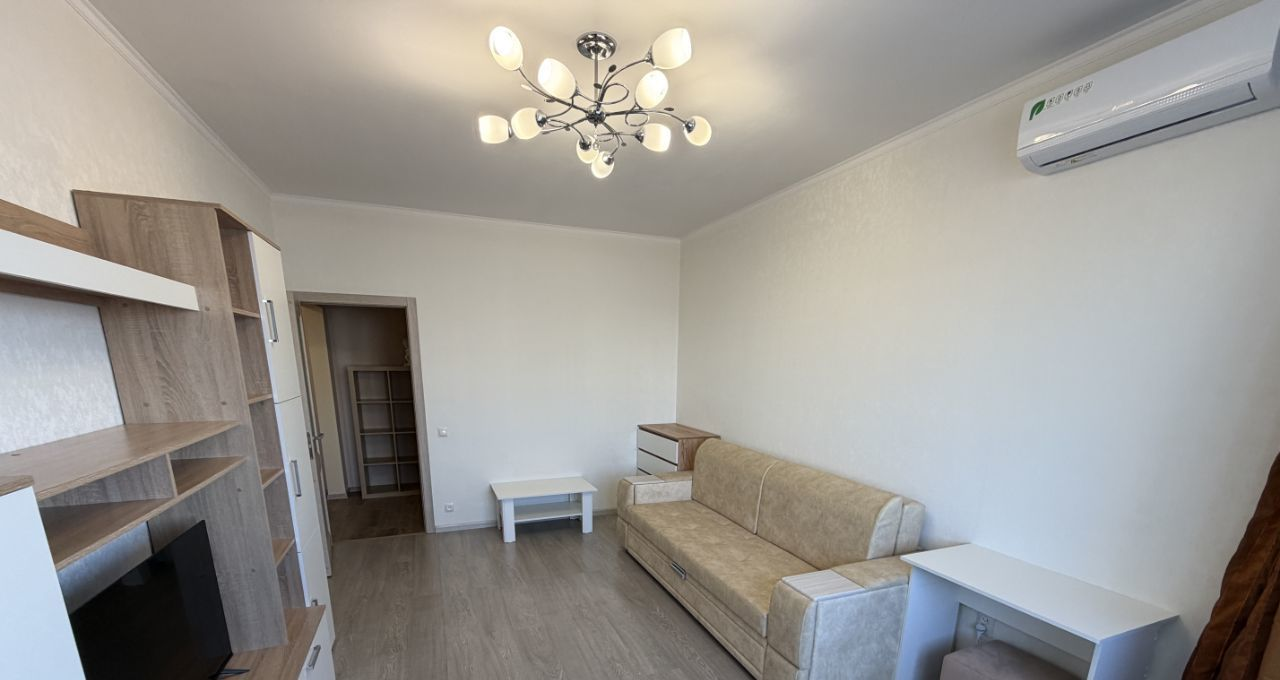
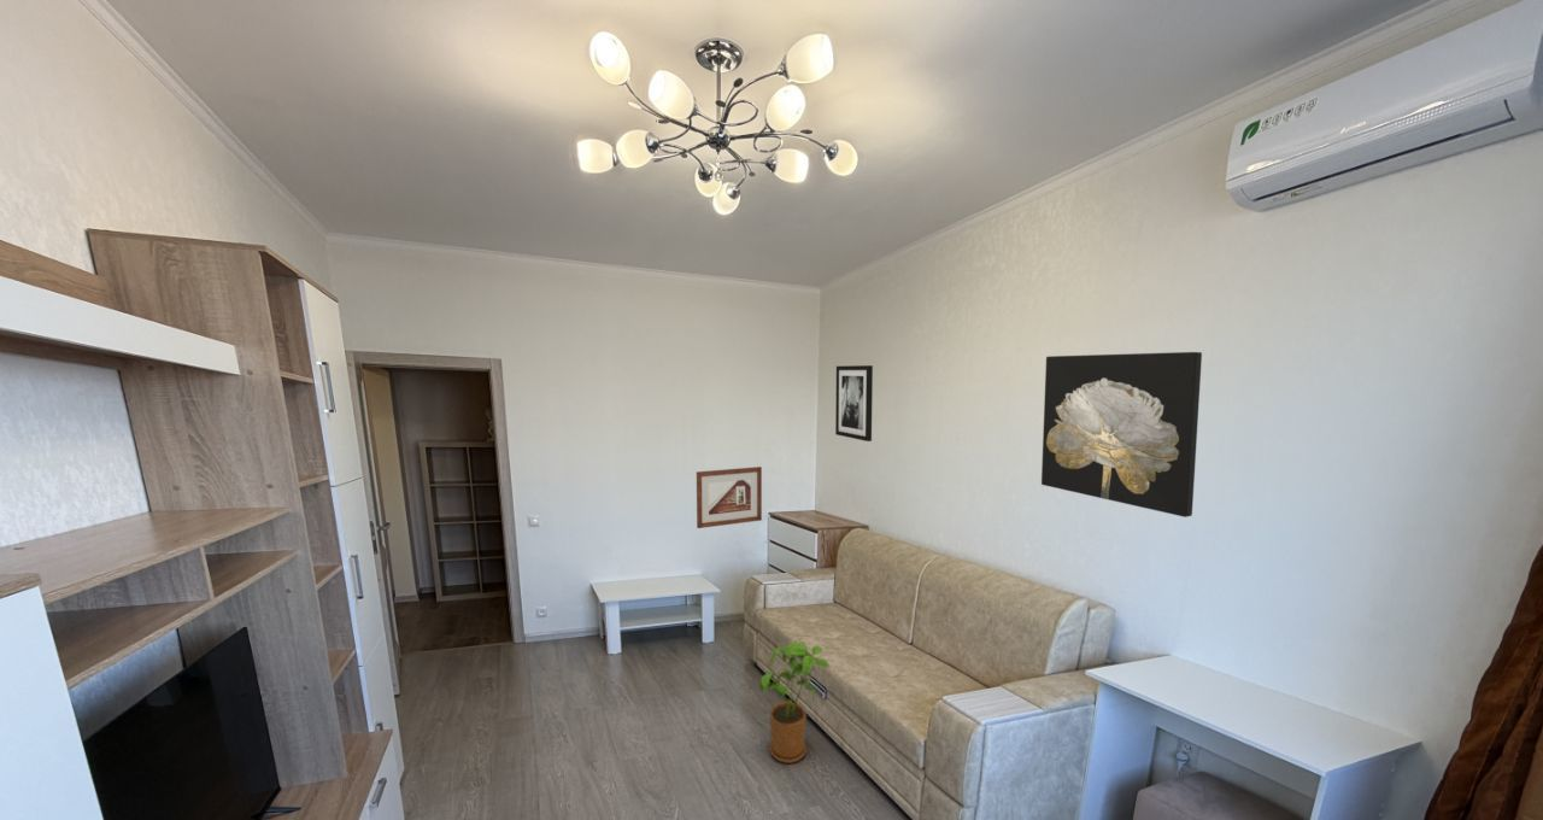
+ wall art [1040,351,1203,519]
+ picture frame [696,465,763,529]
+ wall art [834,364,874,443]
+ house plant [758,640,831,765]
